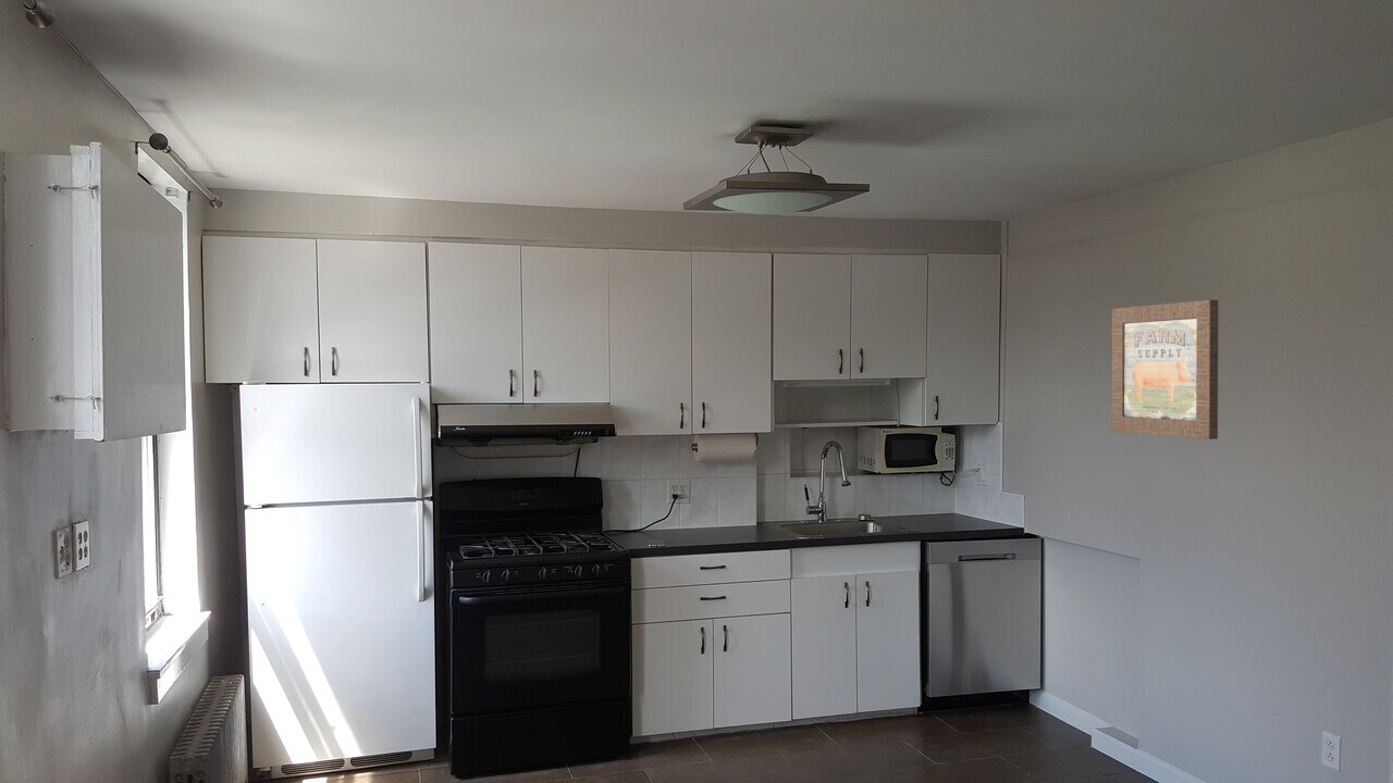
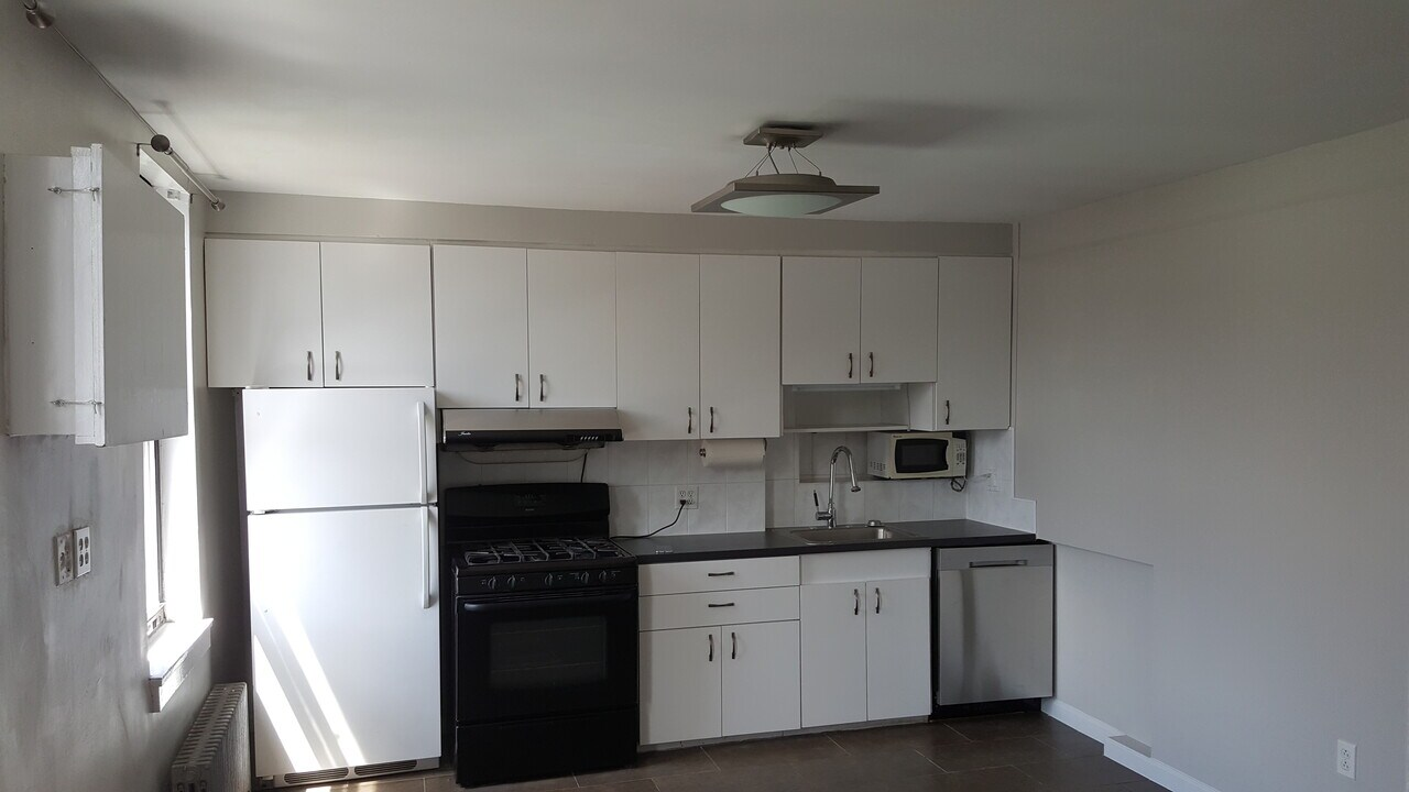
- wall art [1111,299,1220,440]
